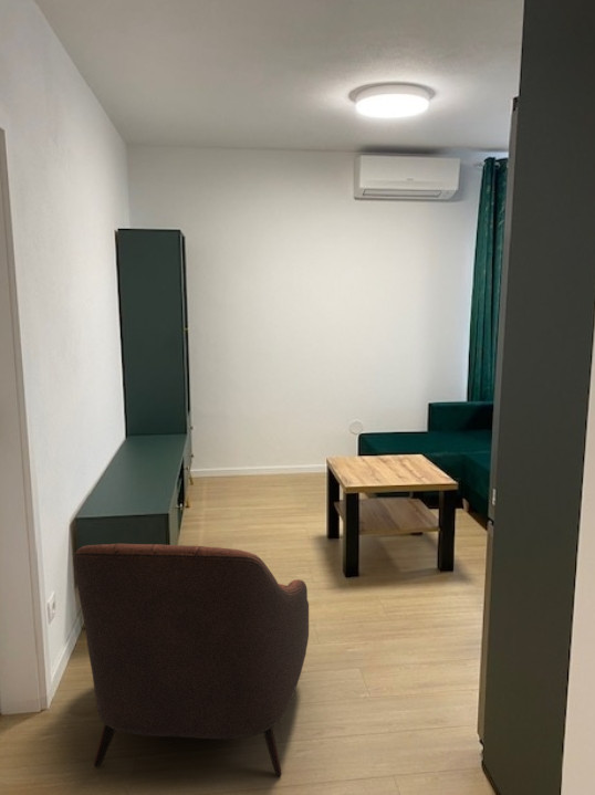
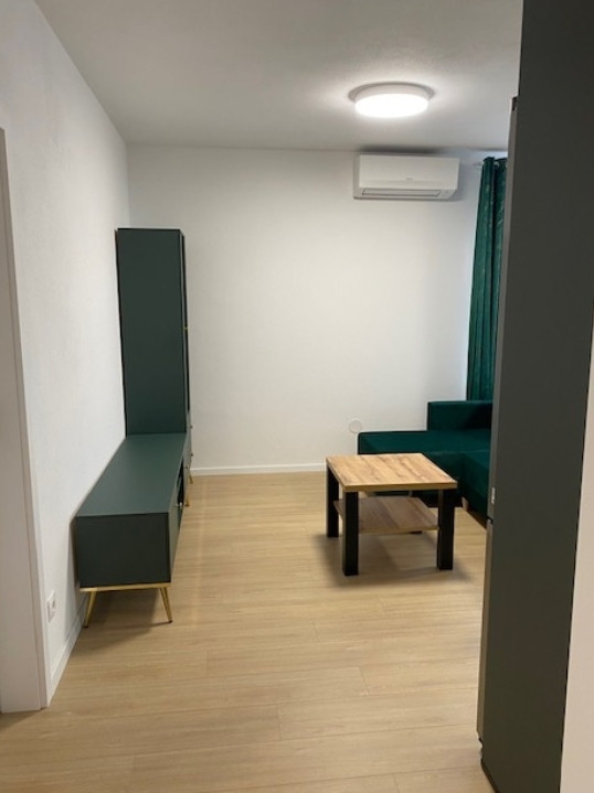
- armchair [72,543,310,778]
